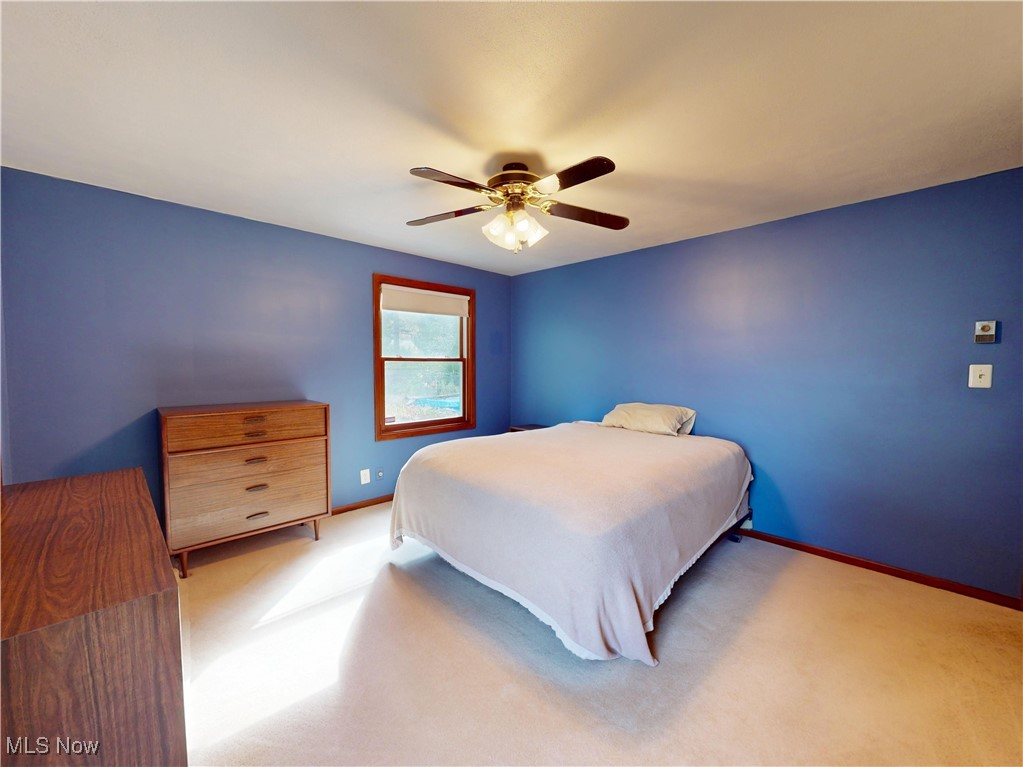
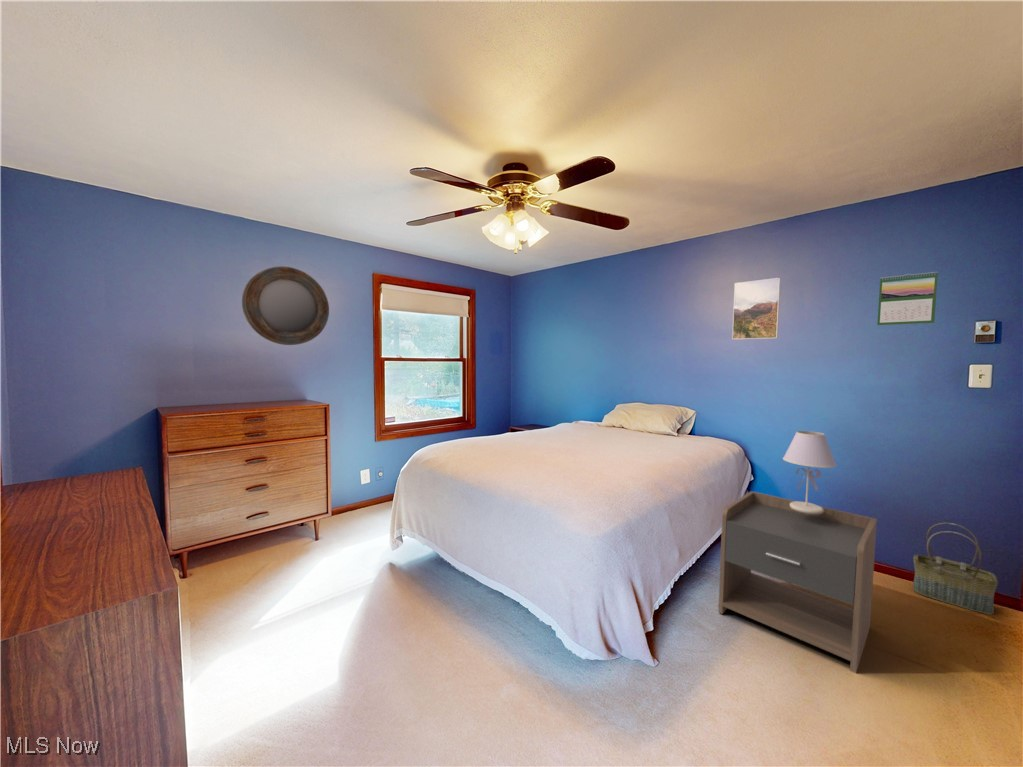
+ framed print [731,277,782,341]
+ calendar [876,271,939,326]
+ home mirror [241,265,330,346]
+ table lamp [782,430,838,515]
+ basket [912,522,999,616]
+ nightstand [717,490,878,674]
